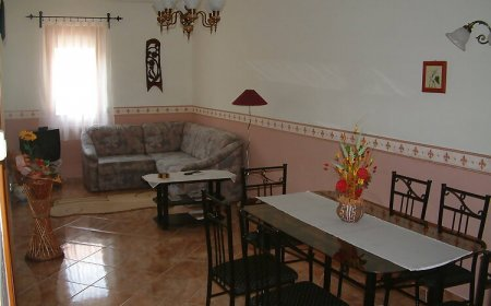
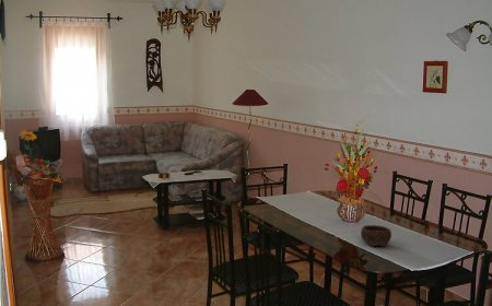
+ bowl [360,224,393,248]
